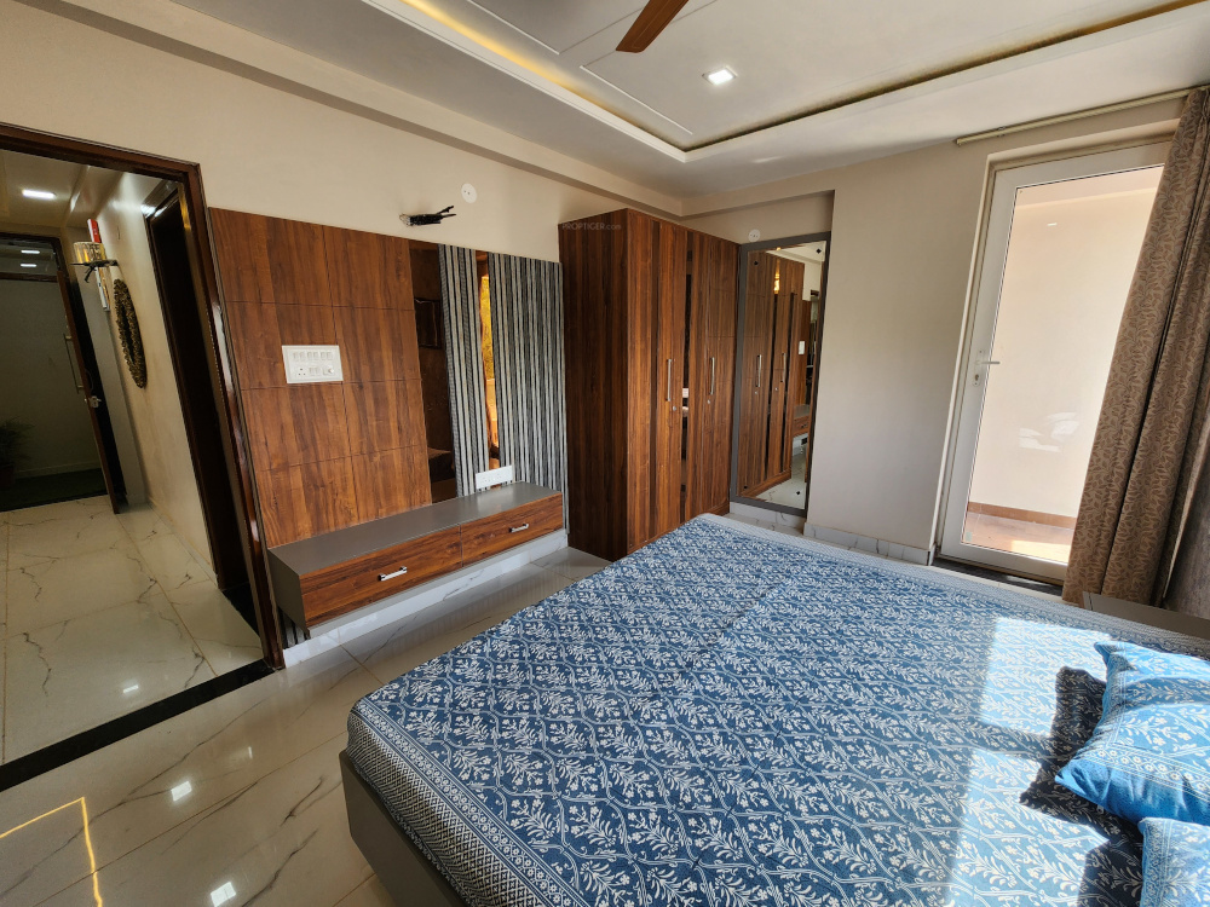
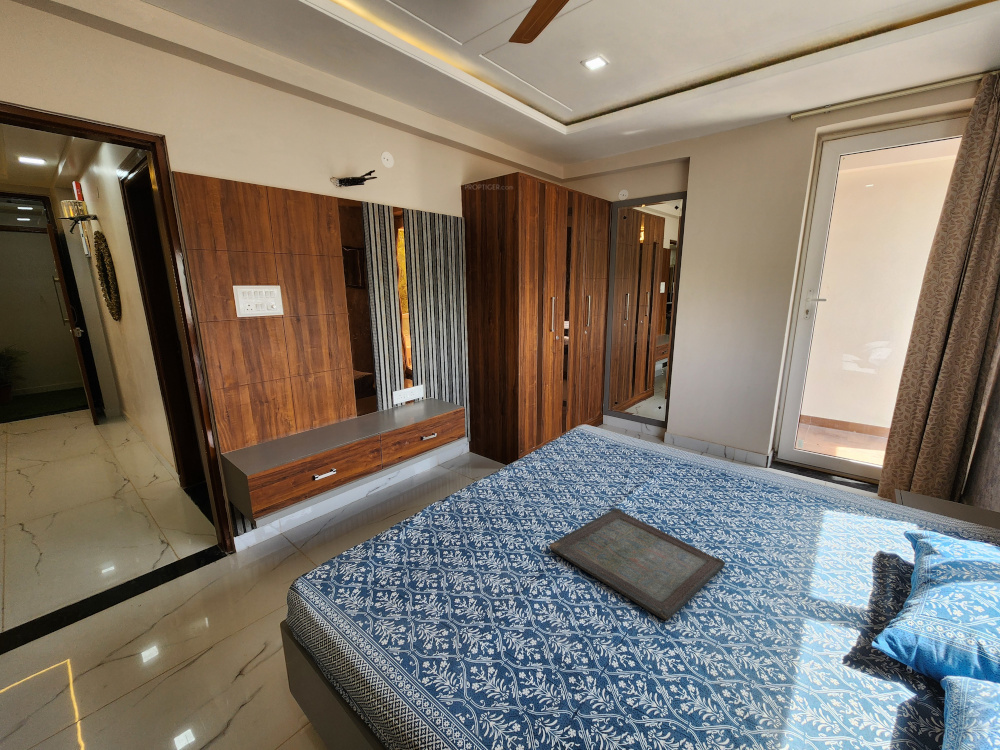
+ serving tray [549,507,726,621]
